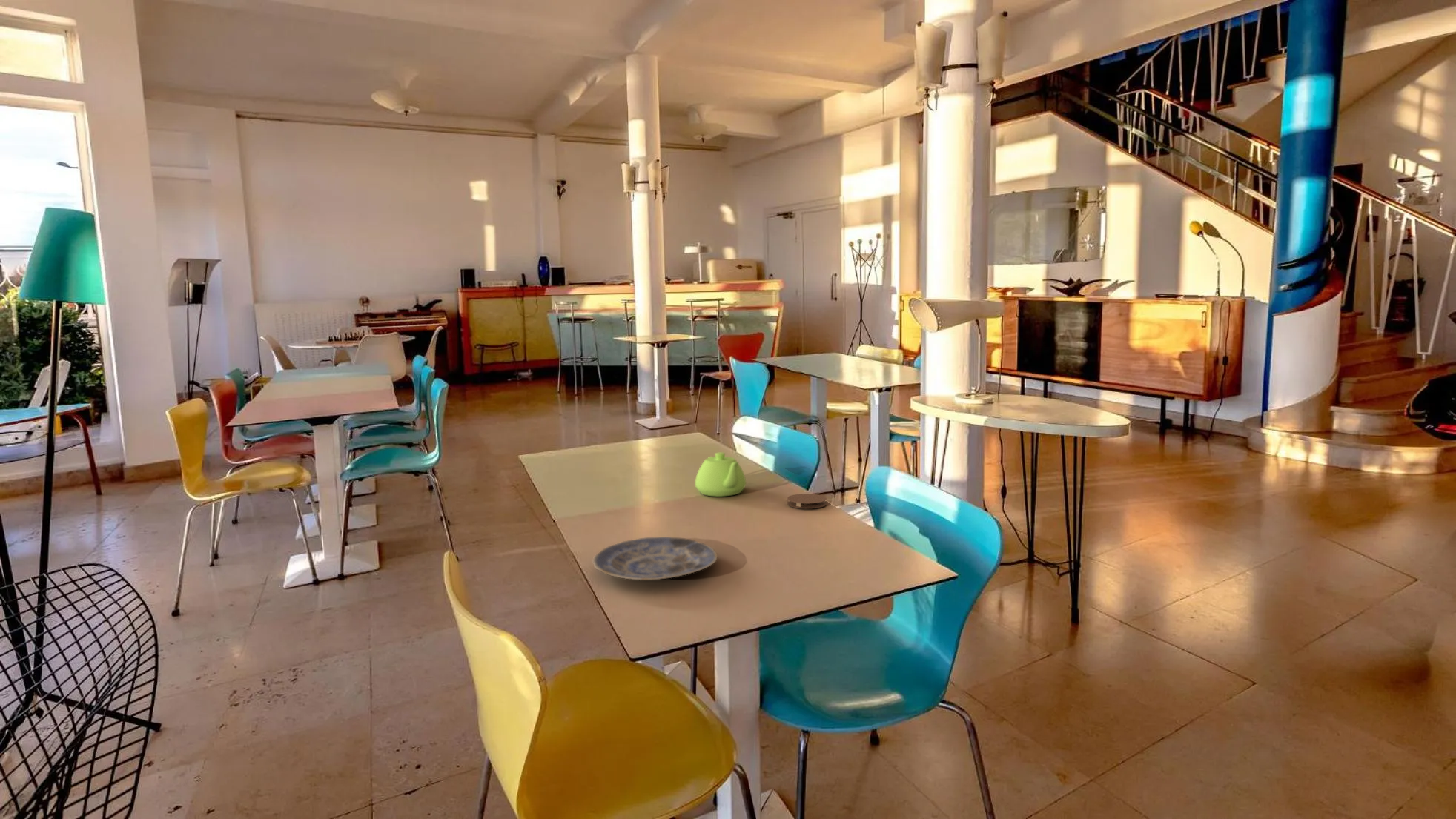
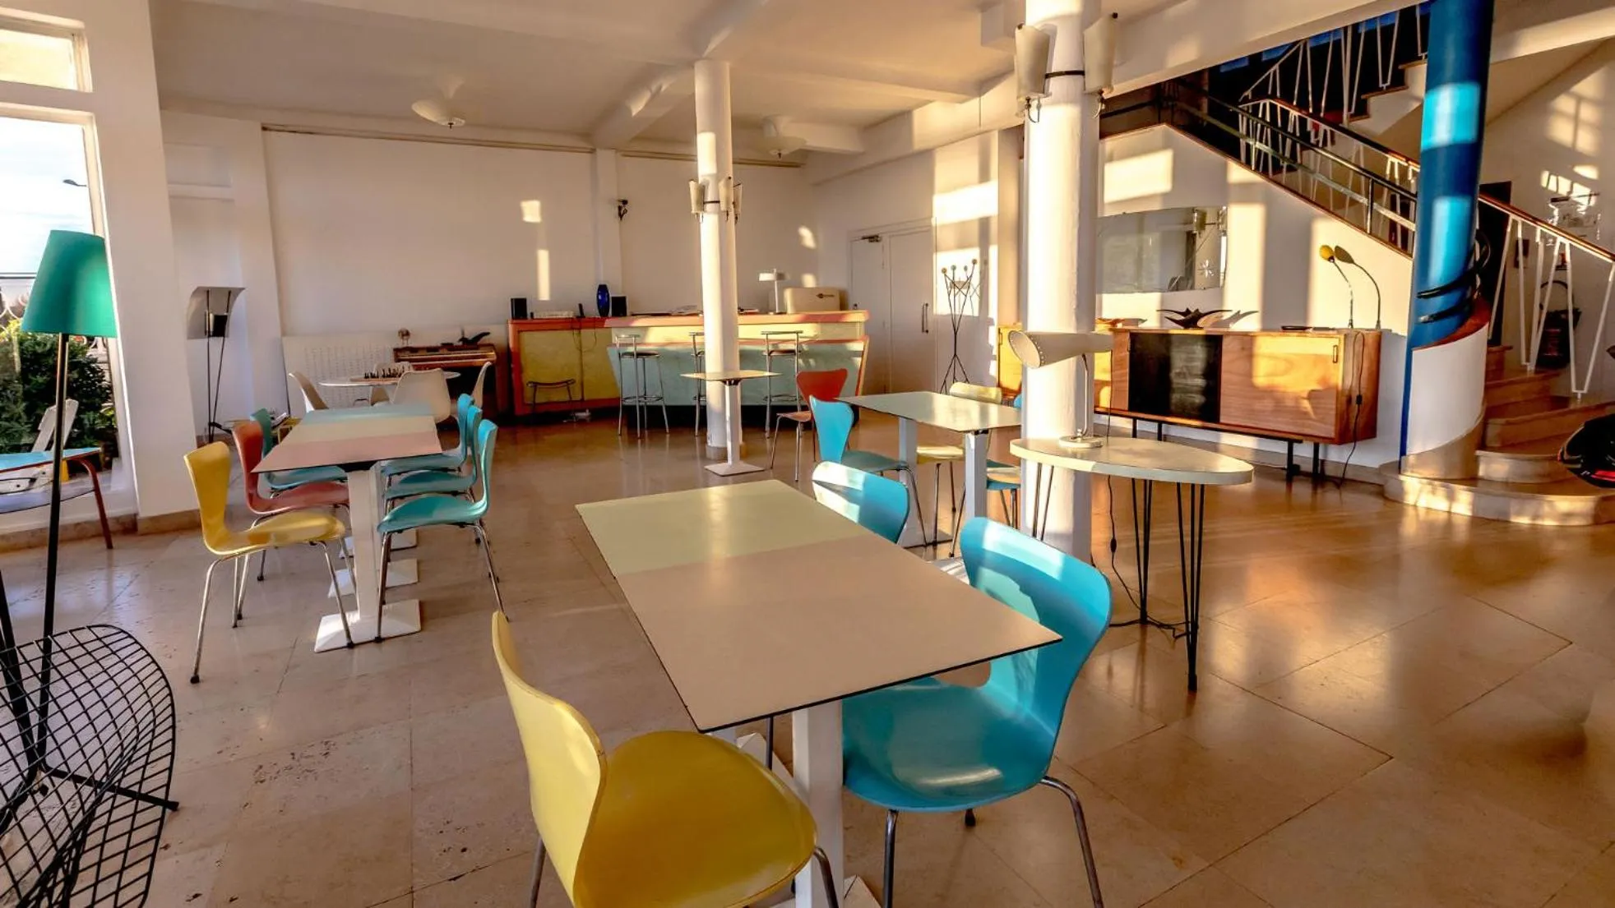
- plate [592,536,718,580]
- coaster [787,493,827,509]
- teapot [695,451,747,497]
